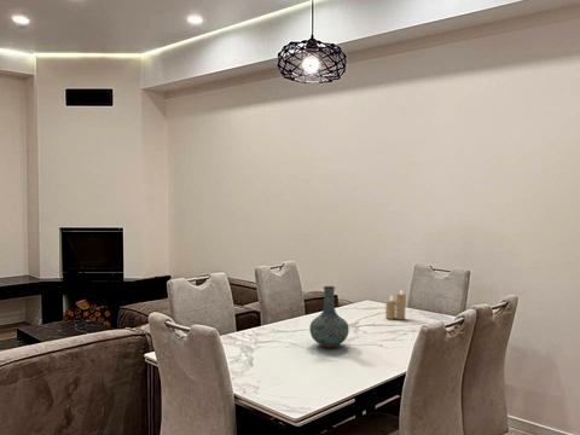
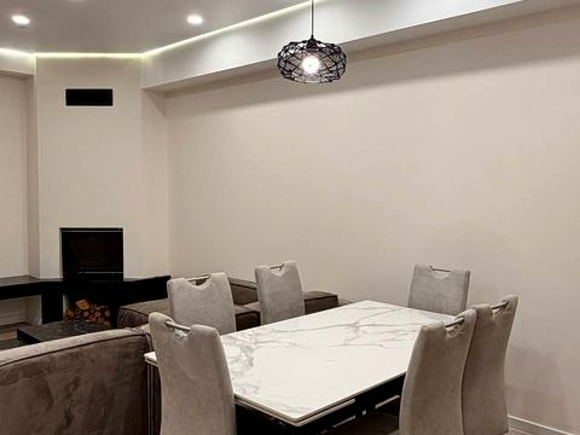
- candle [384,289,407,320]
- vase [308,285,350,349]
